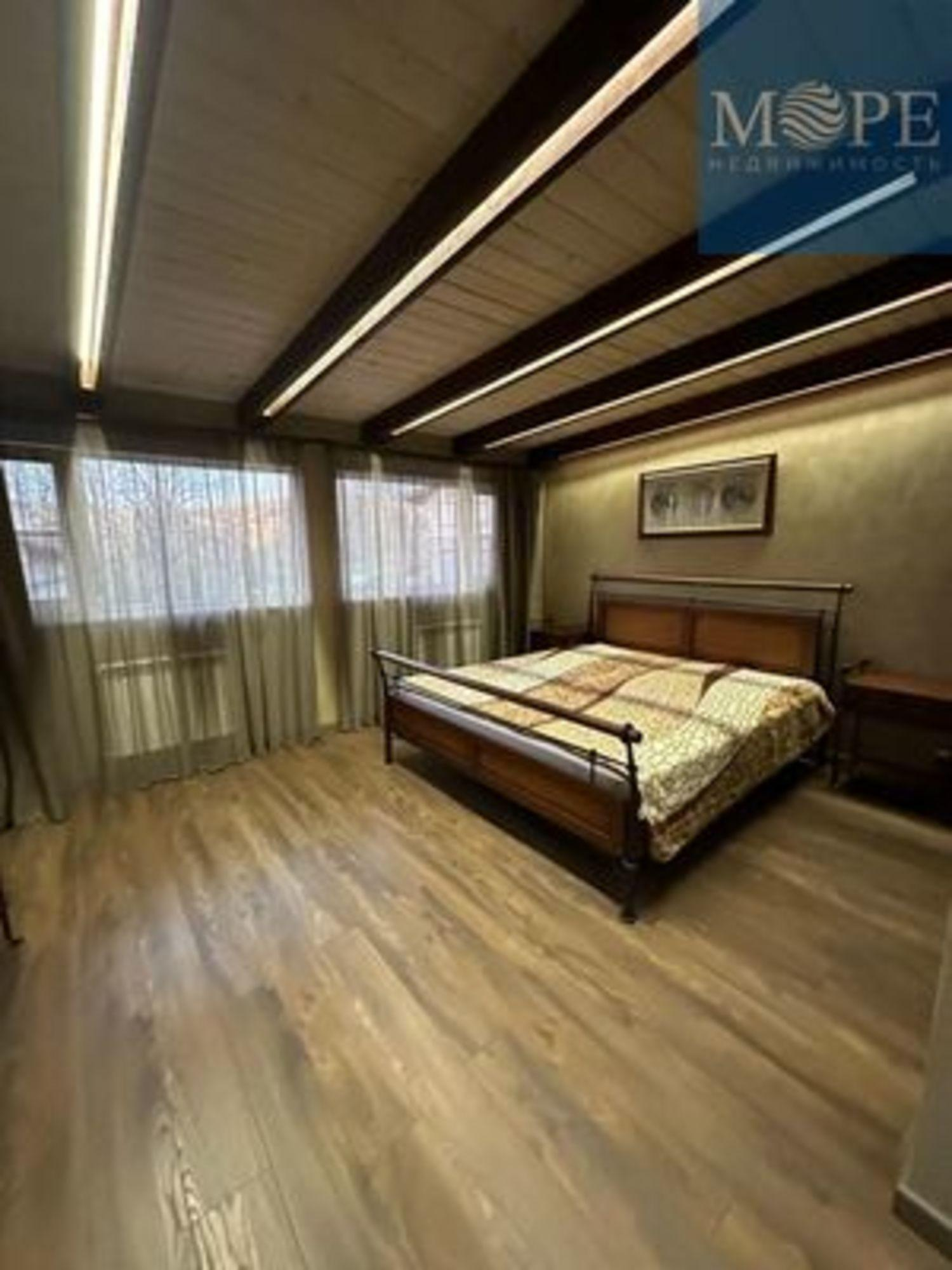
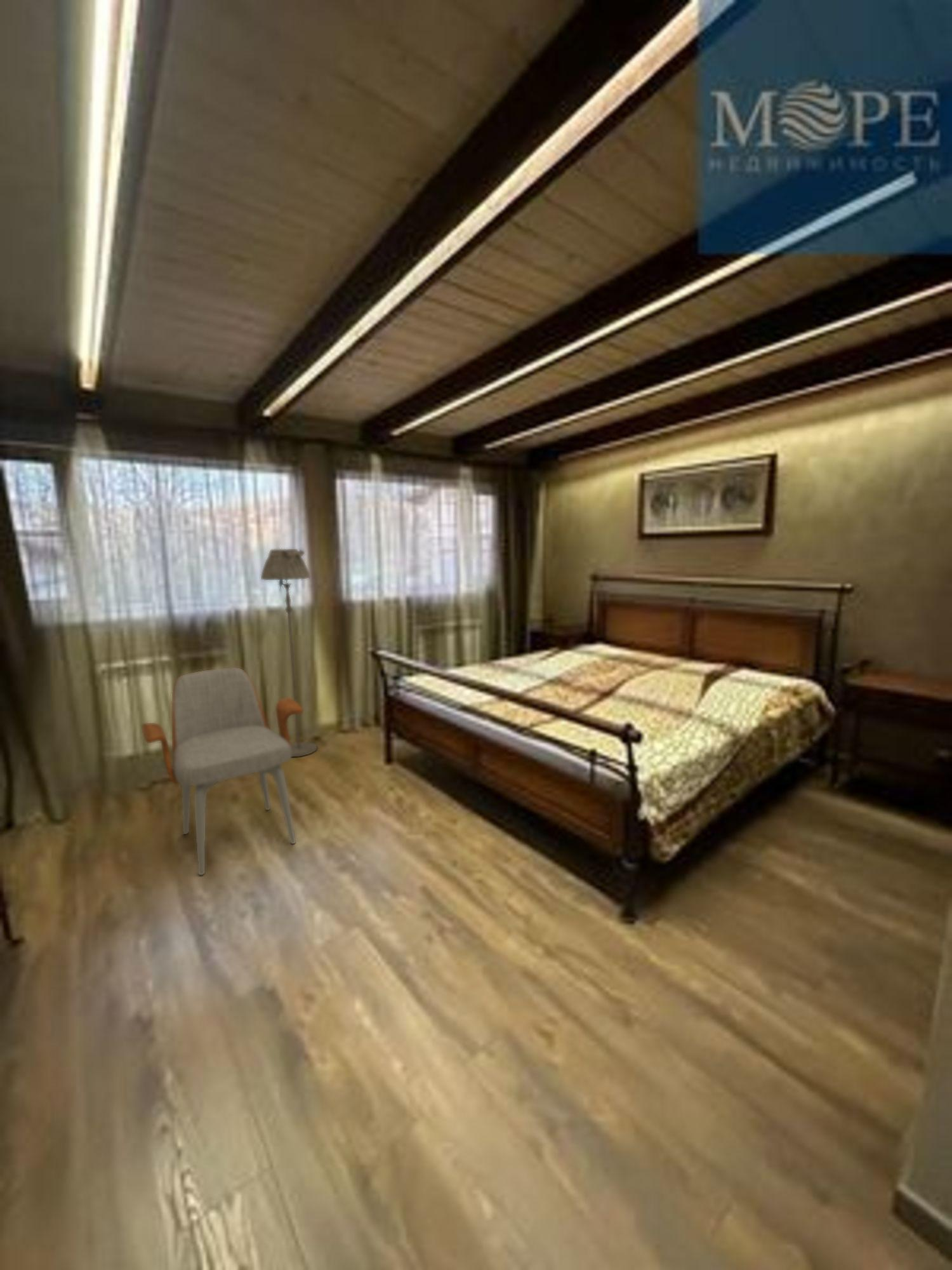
+ armchair [141,667,304,876]
+ floor lamp [260,548,318,758]
